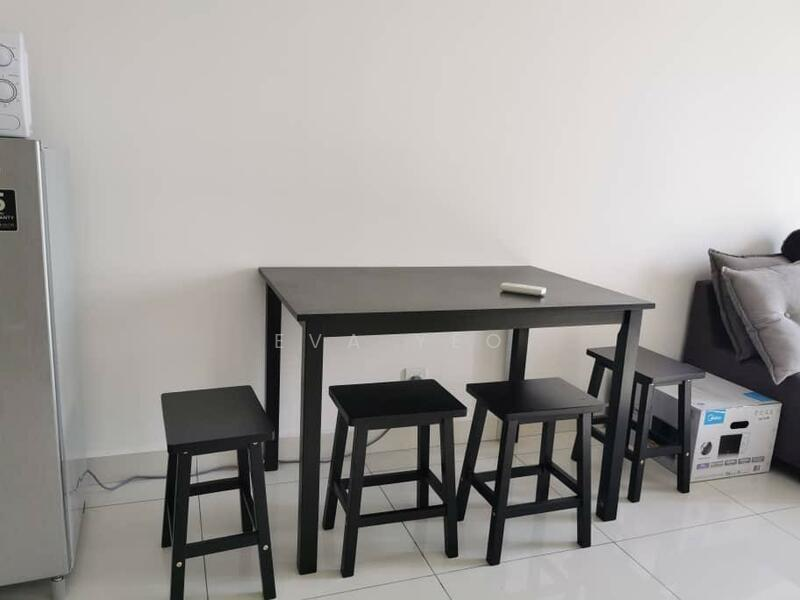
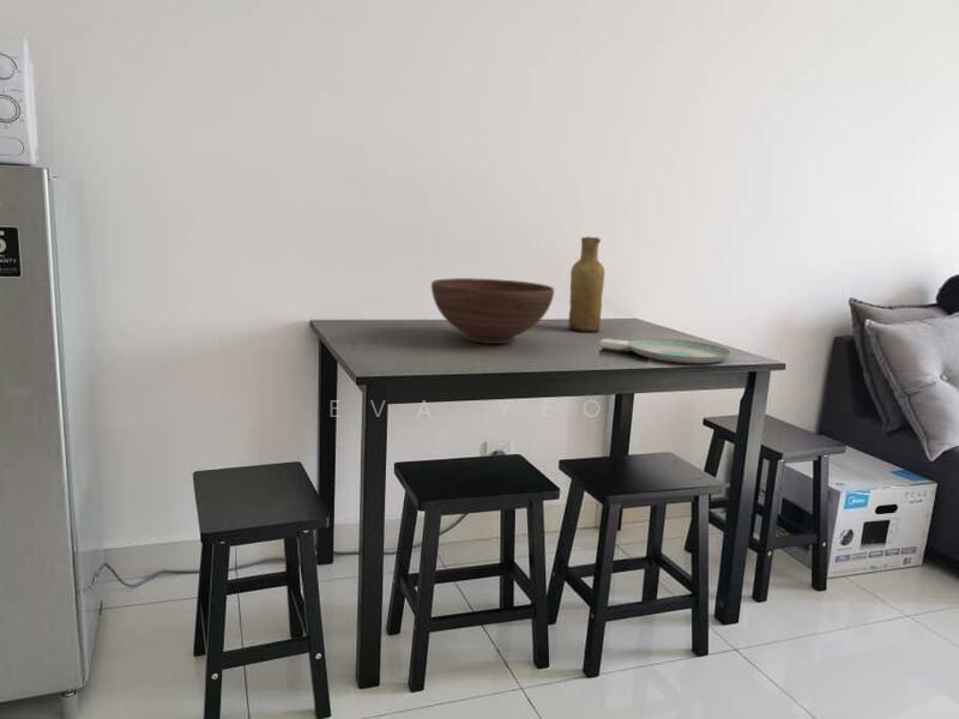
+ vase [567,236,605,333]
+ plate [627,338,732,364]
+ fruit bowl [430,277,555,345]
